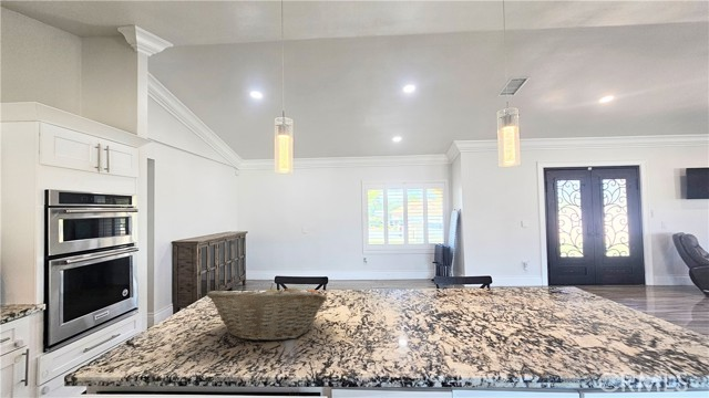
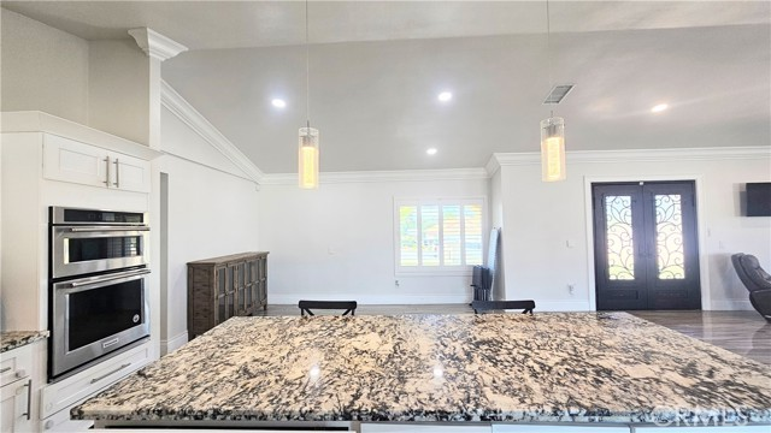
- fruit basket [205,284,328,343]
